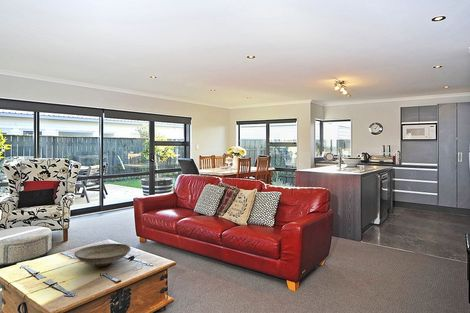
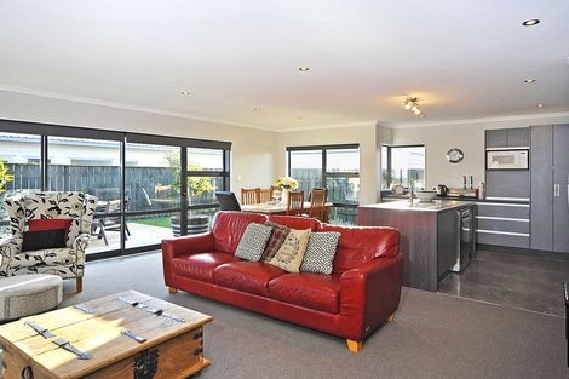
- decorative bowl [73,243,132,268]
